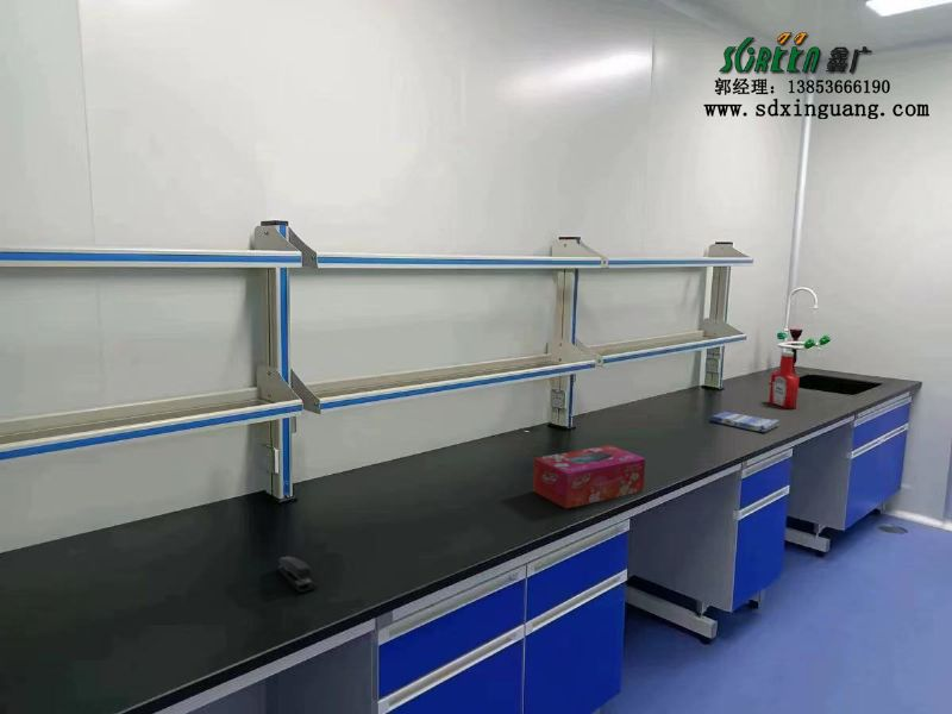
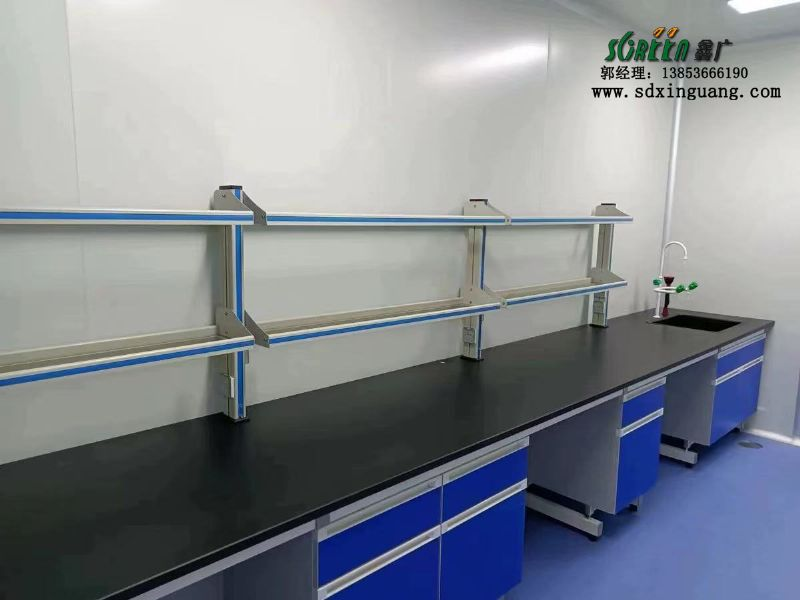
- stapler [276,555,319,594]
- tissue box [532,444,646,509]
- soap bottle [768,350,801,409]
- dish towel [709,411,781,433]
